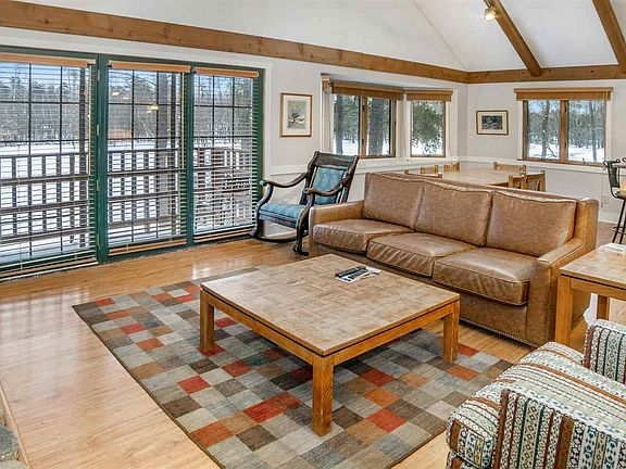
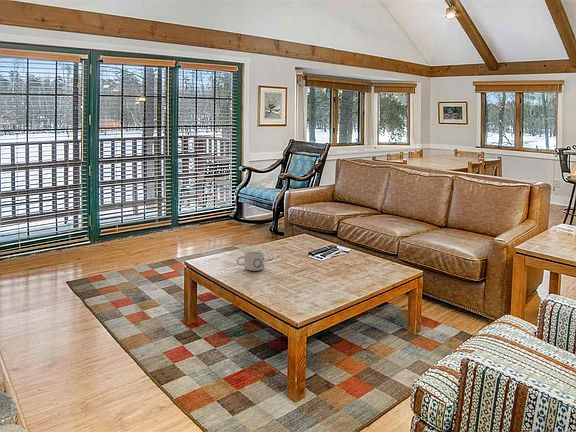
+ mug [236,251,265,272]
